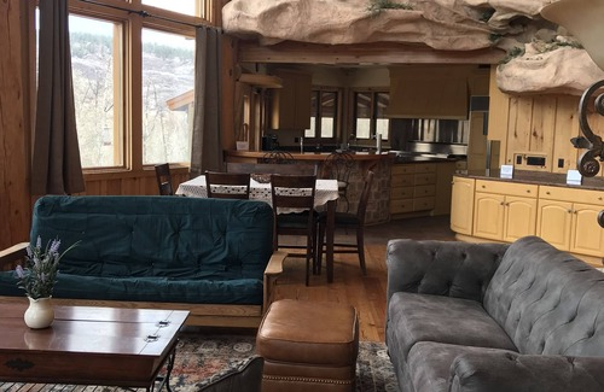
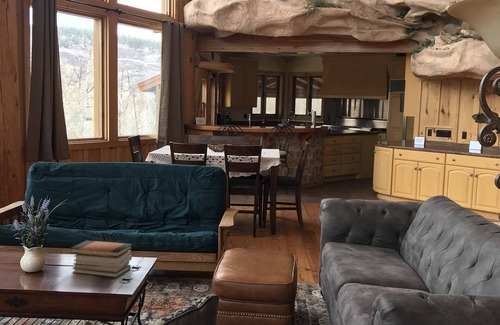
+ book stack [69,239,133,279]
